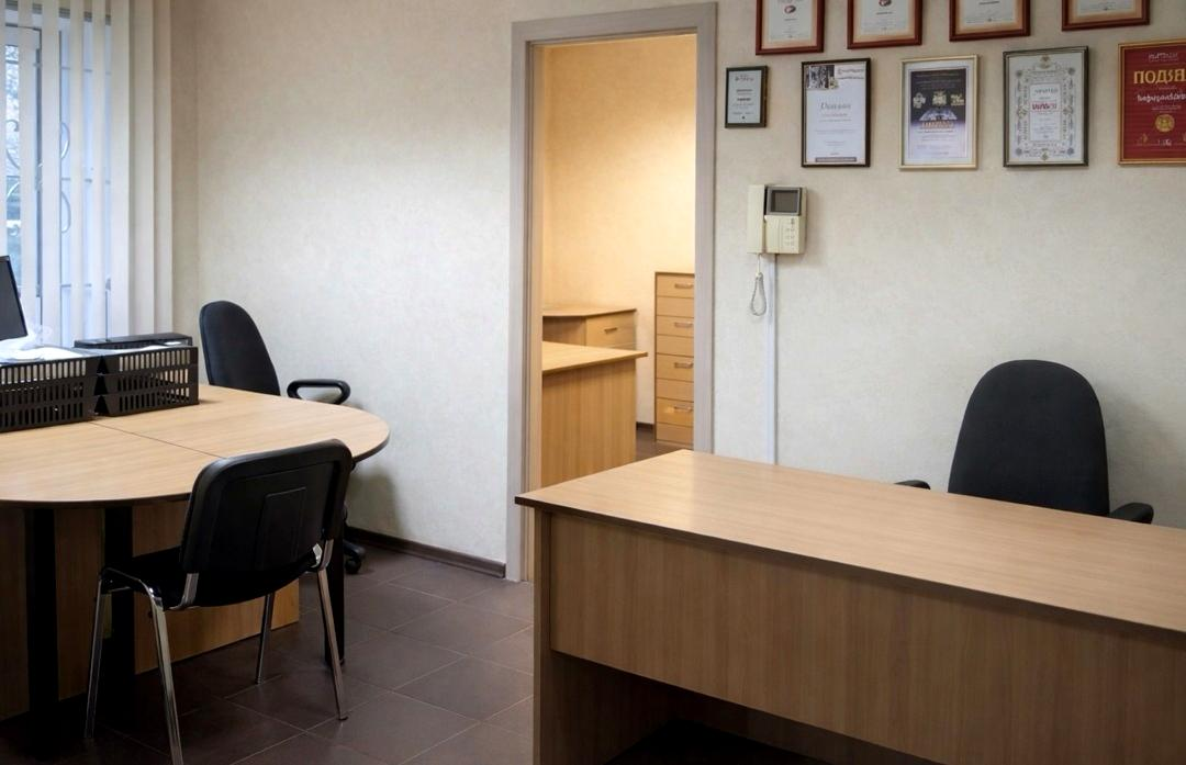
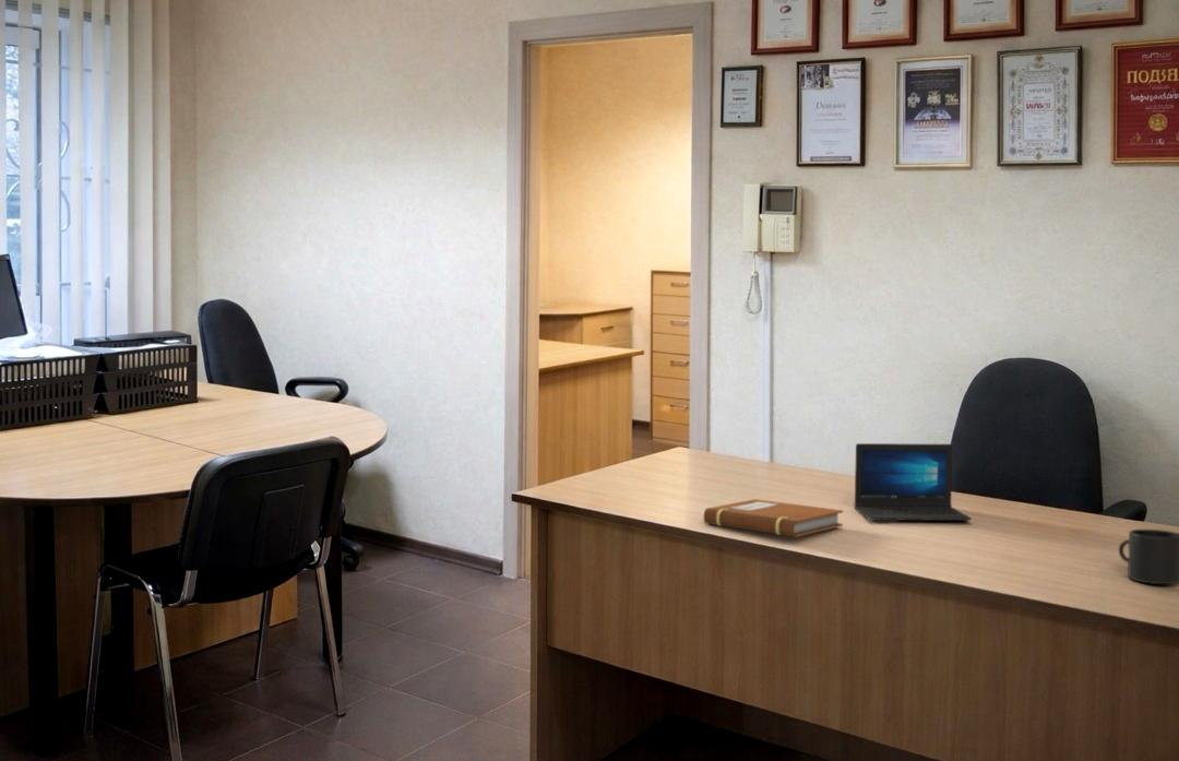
+ mug [1118,528,1179,585]
+ laptop [854,442,972,522]
+ notebook [703,498,844,538]
